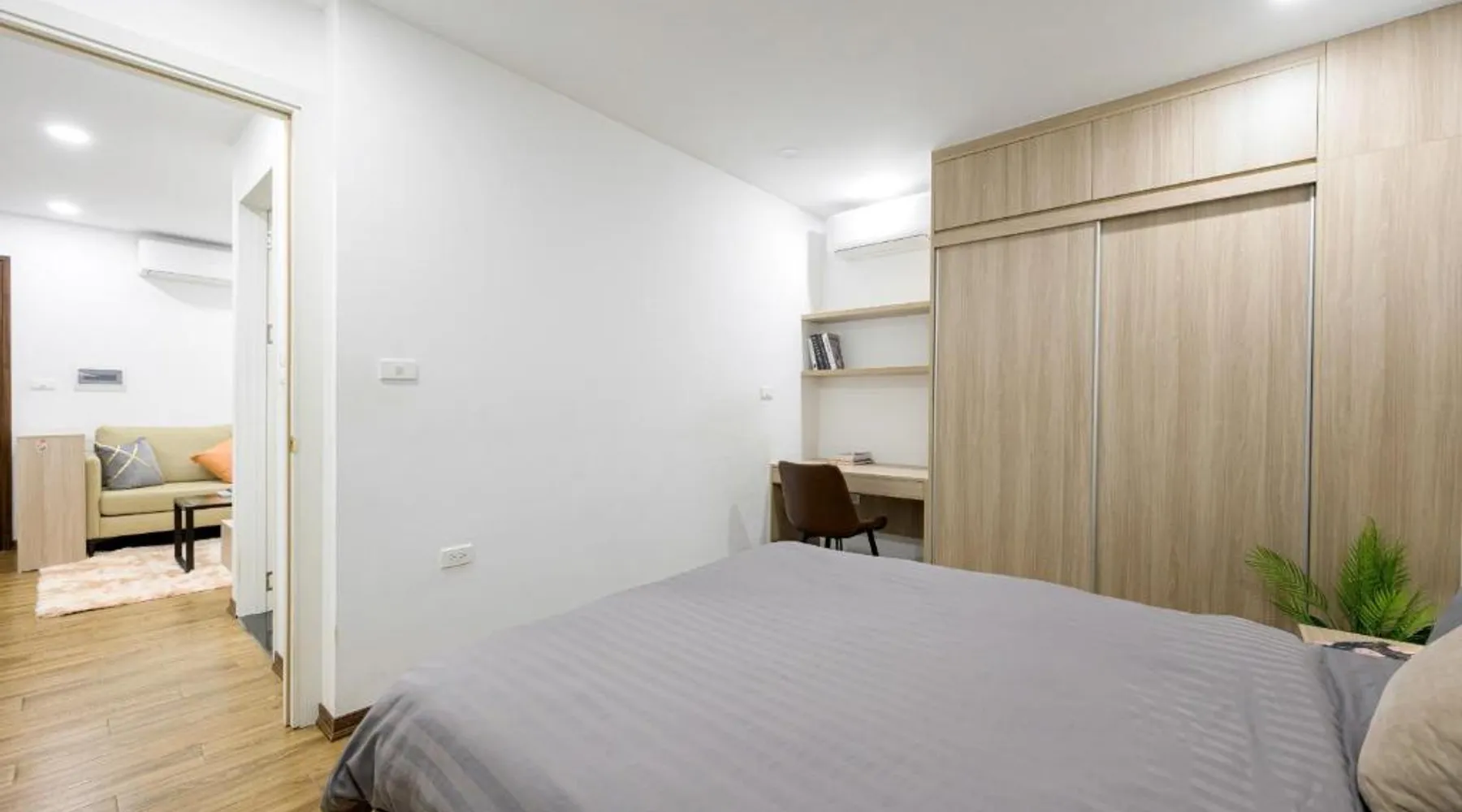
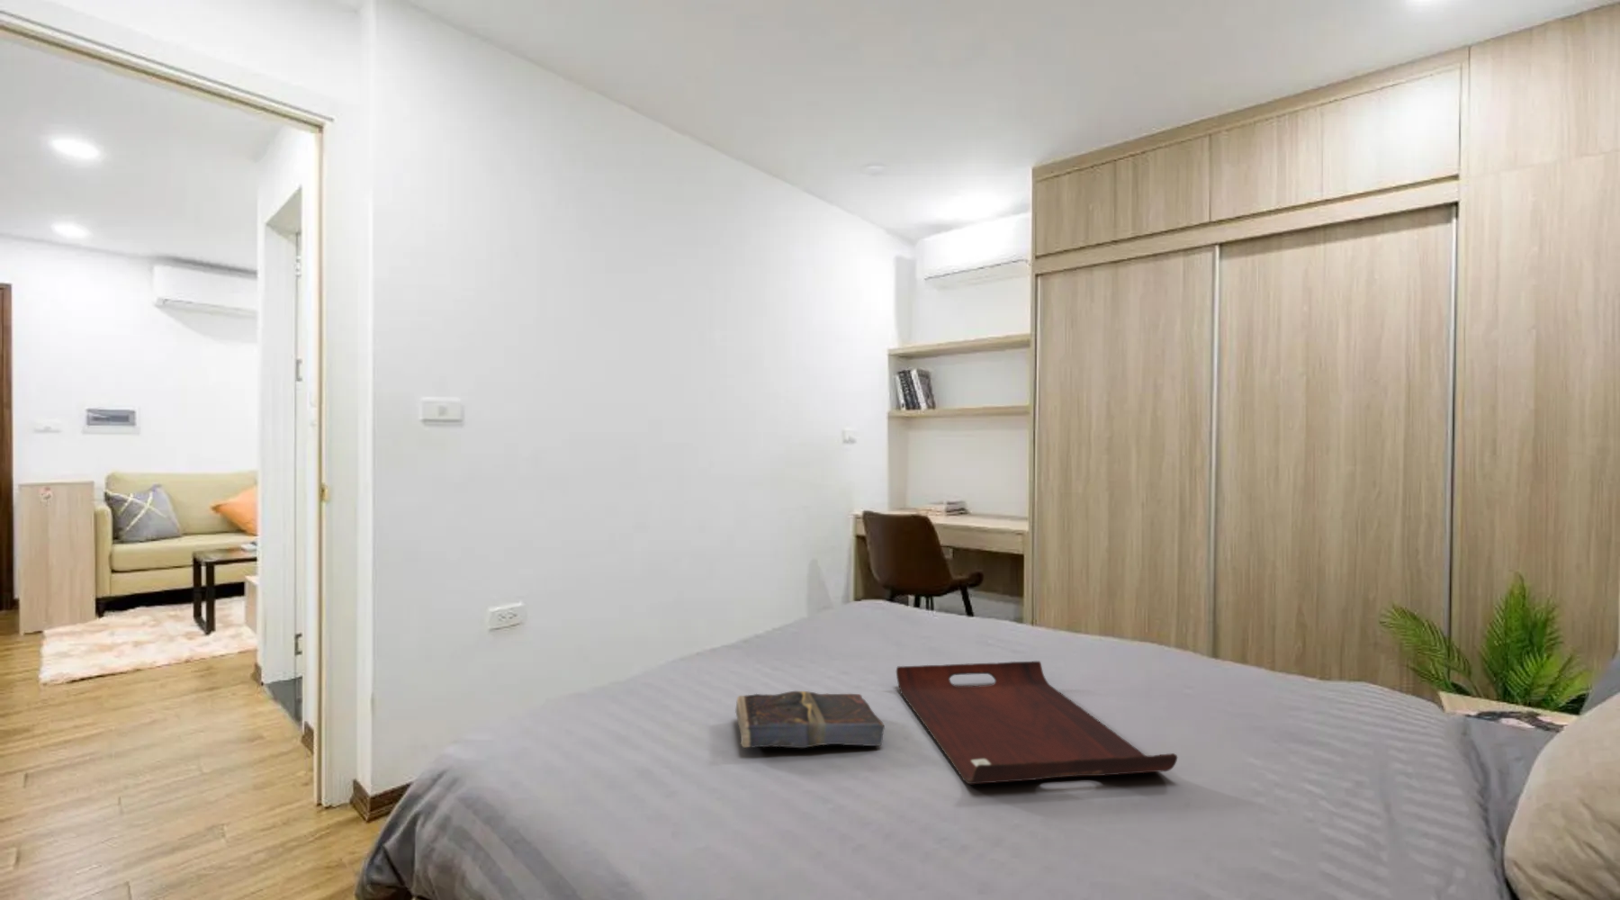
+ serving tray [895,661,1178,785]
+ book [735,691,885,749]
